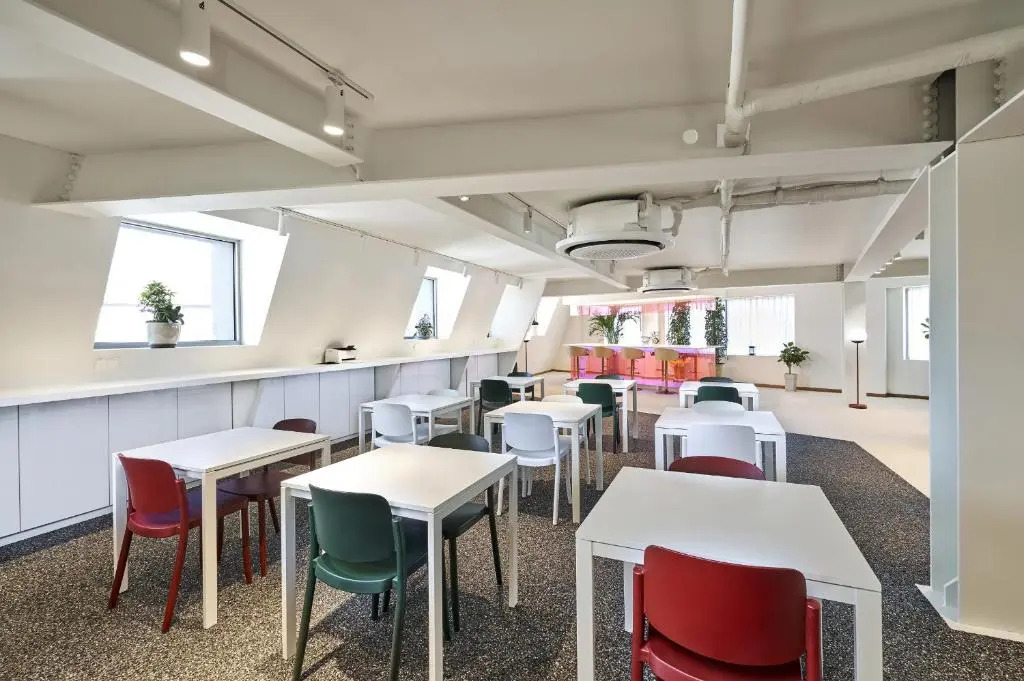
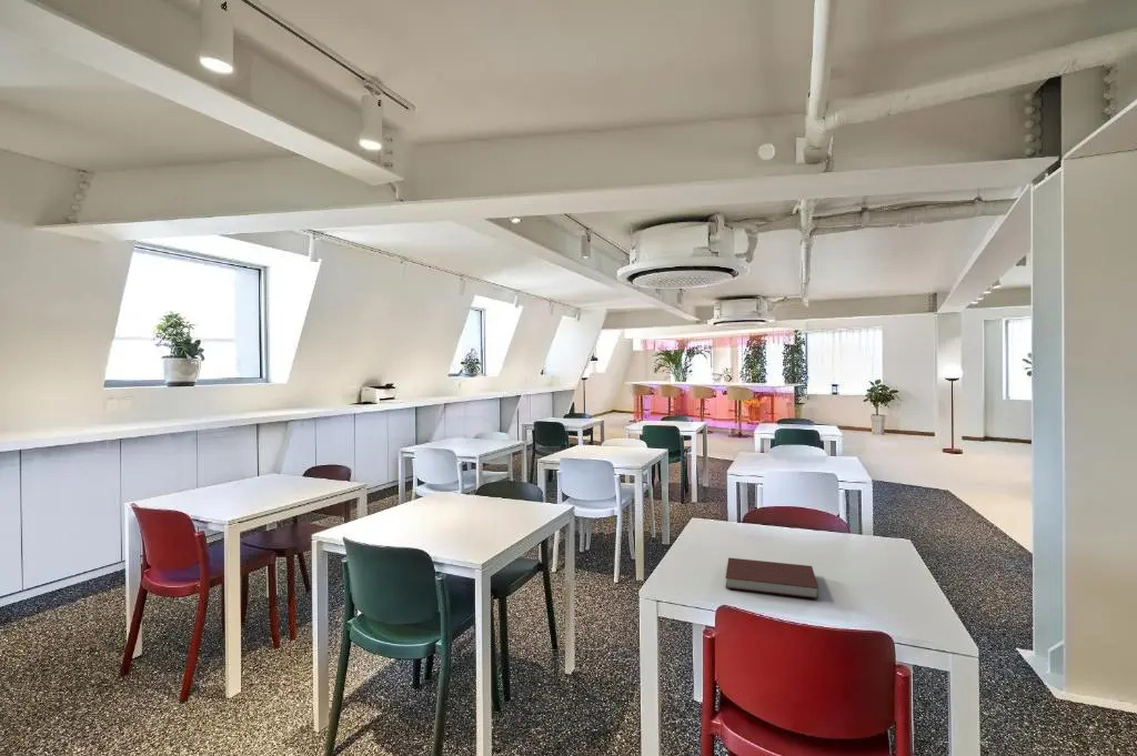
+ notebook [724,556,819,599]
